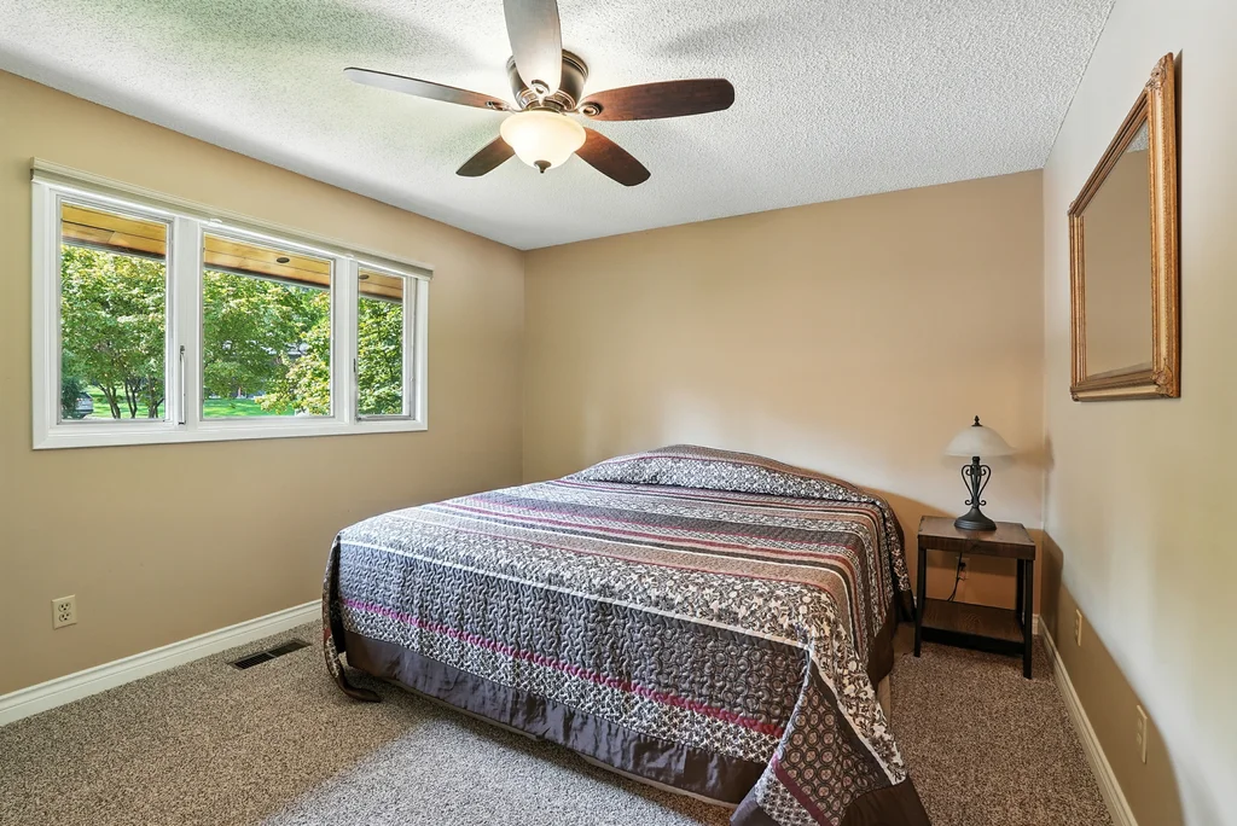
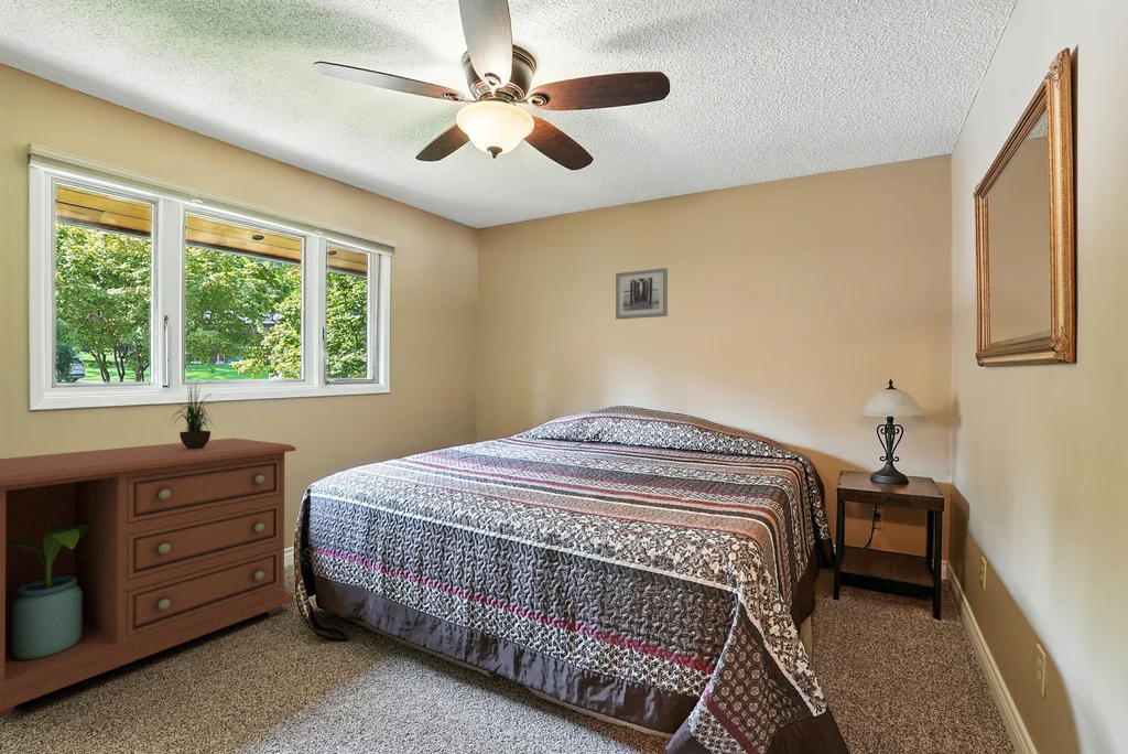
+ dresser [0,437,296,719]
+ wall art [615,267,669,321]
+ potted plant [170,381,217,449]
